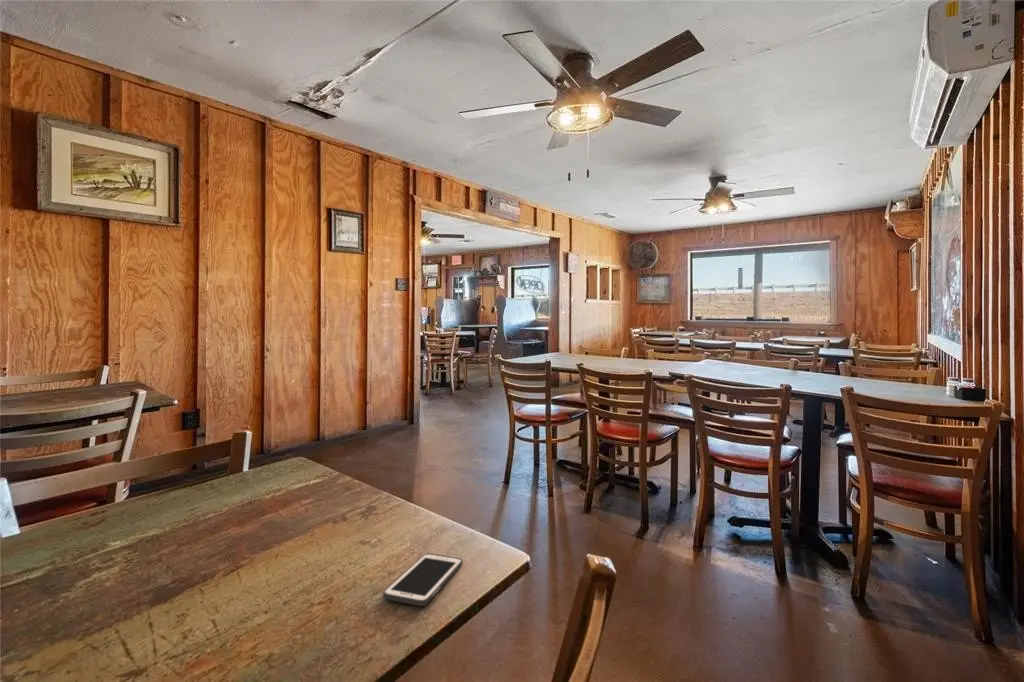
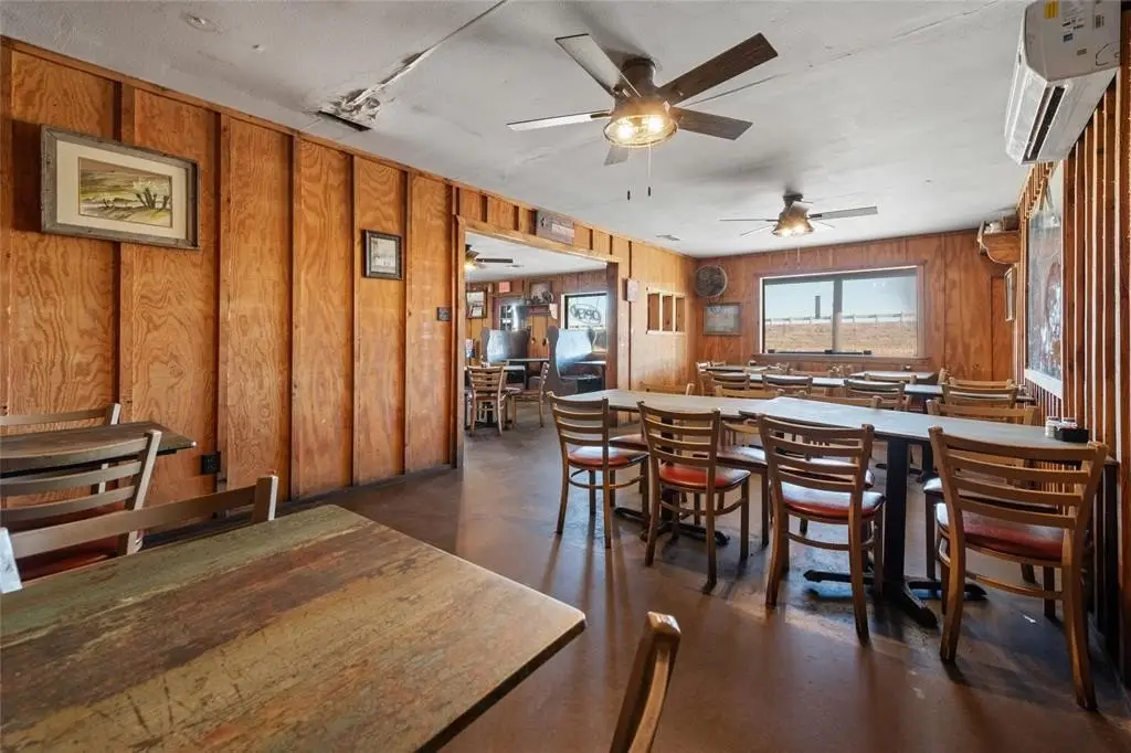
- cell phone [382,552,463,607]
